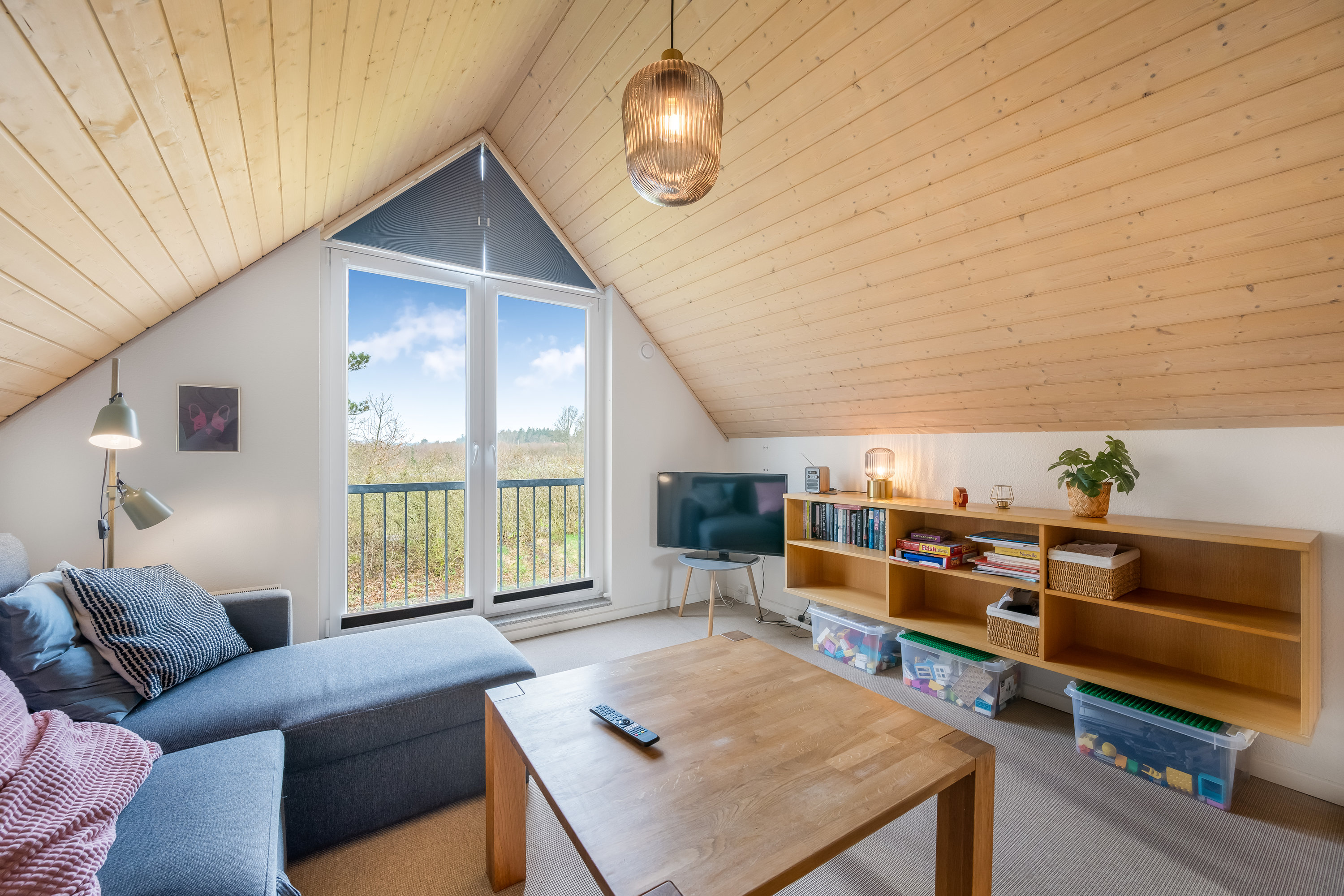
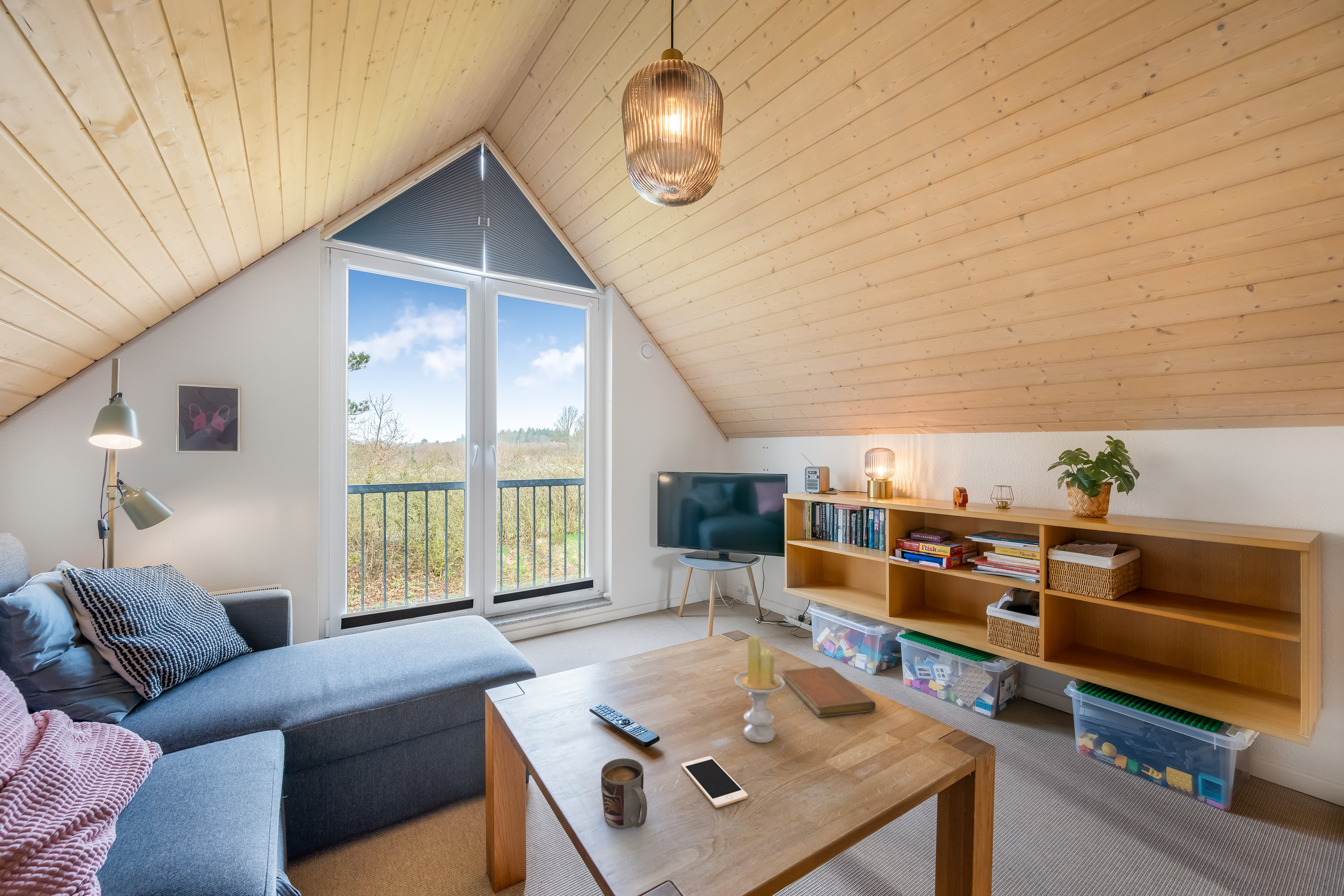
+ notebook [782,666,876,717]
+ candle [733,635,786,743]
+ cell phone [681,756,748,808]
+ mug [601,758,648,829]
